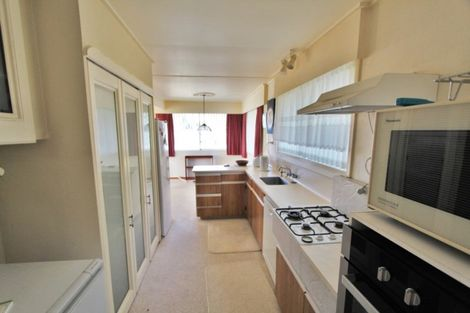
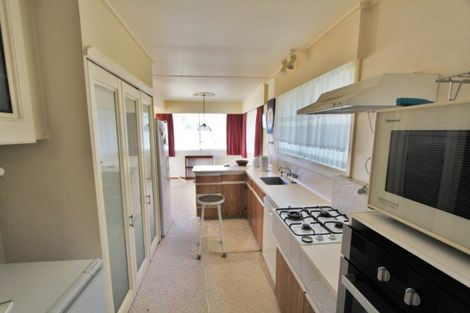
+ stool [196,193,227,260]
